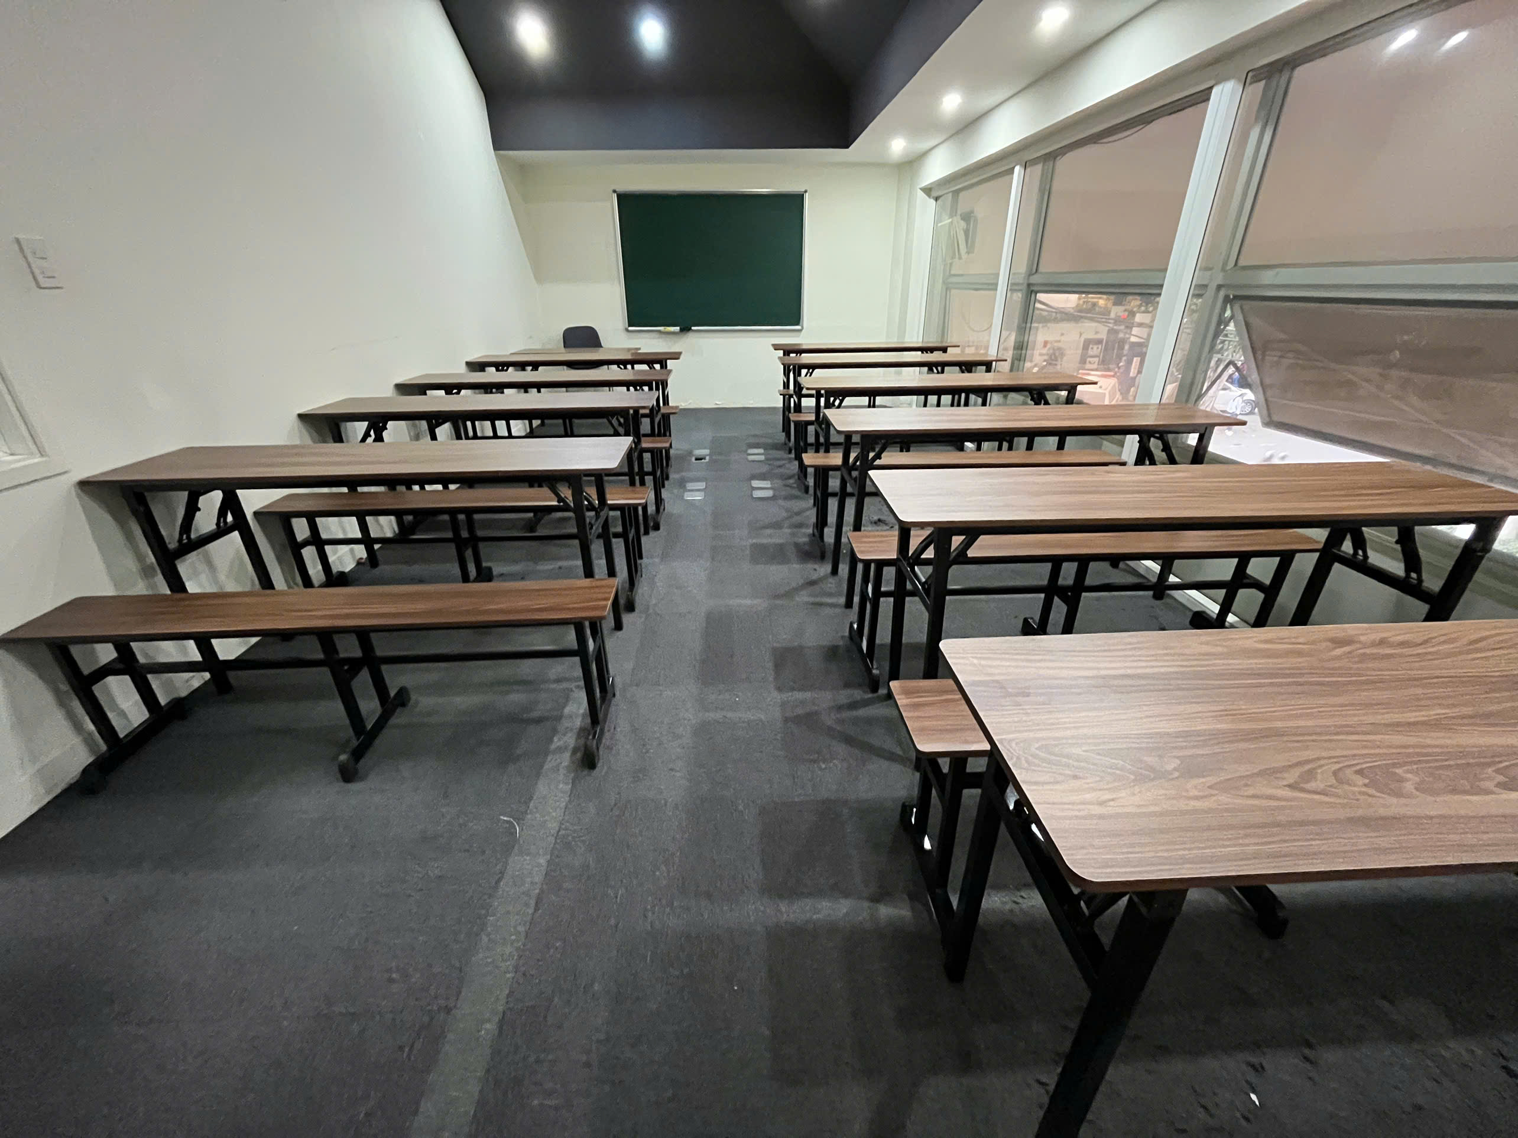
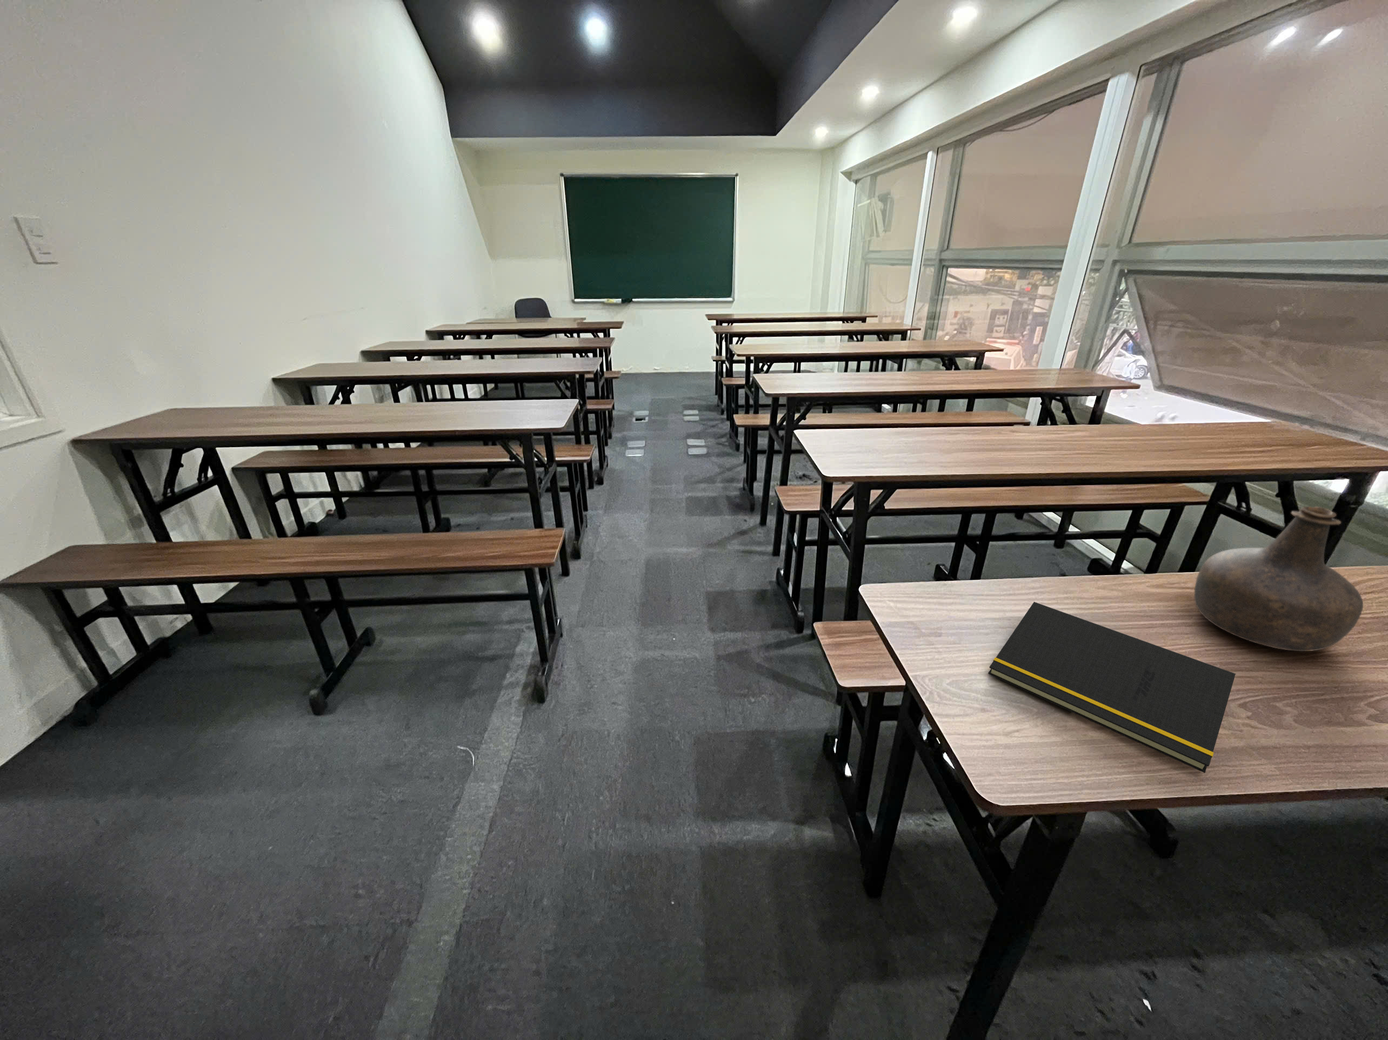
+ notepad [988,602,1237,773]
+ bottle [1193,506,1364,652]
